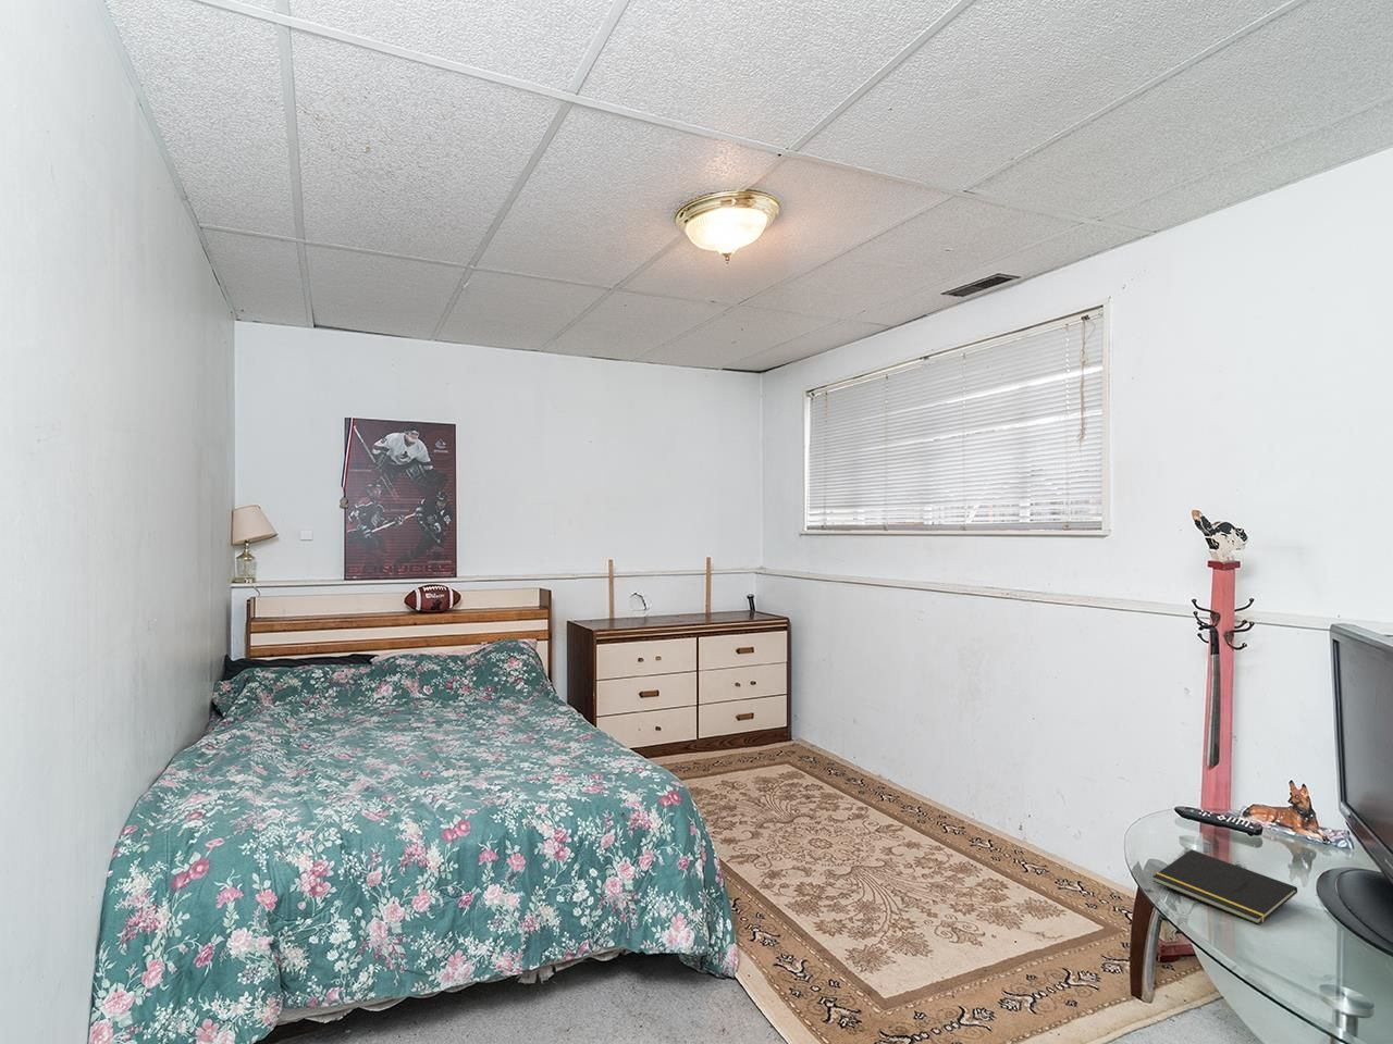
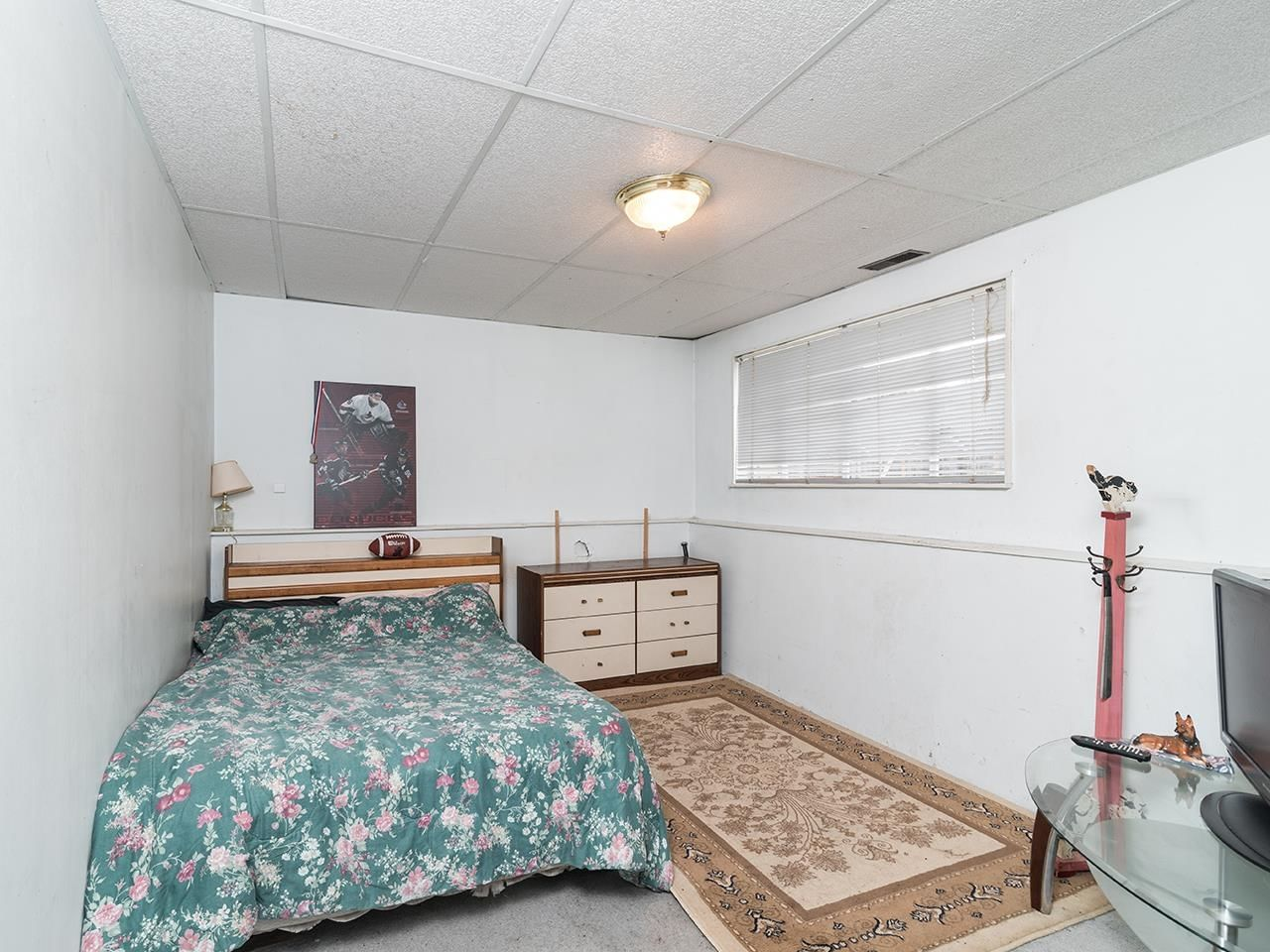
- notepad [1152,848,1299,926]
